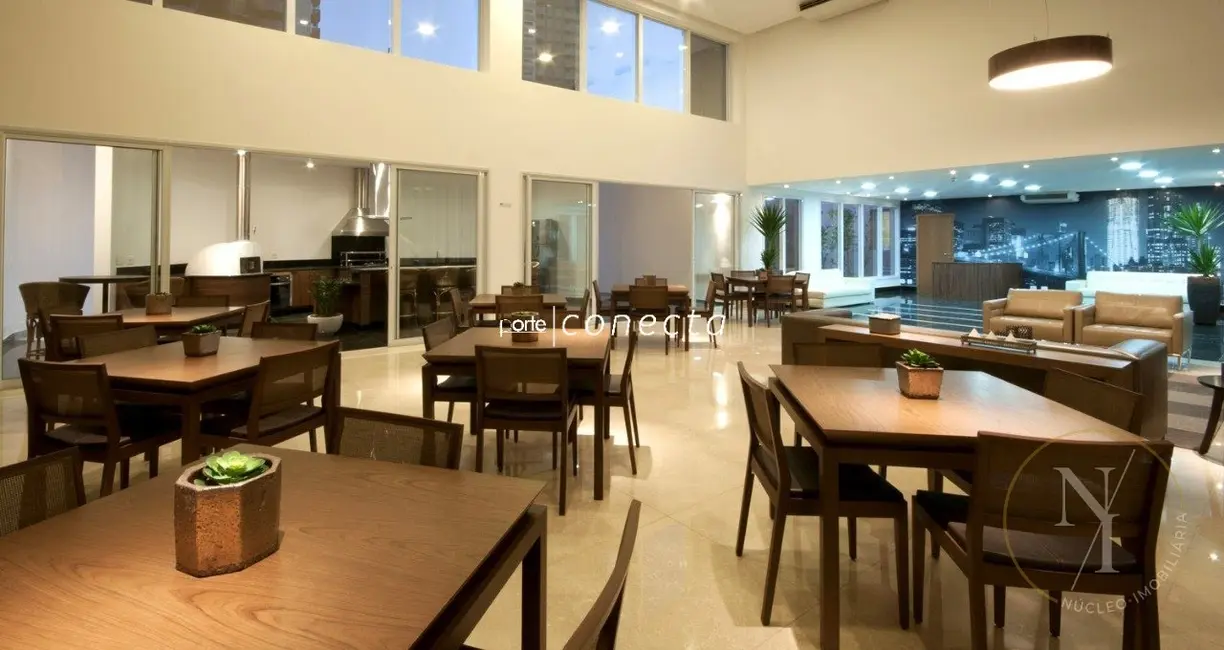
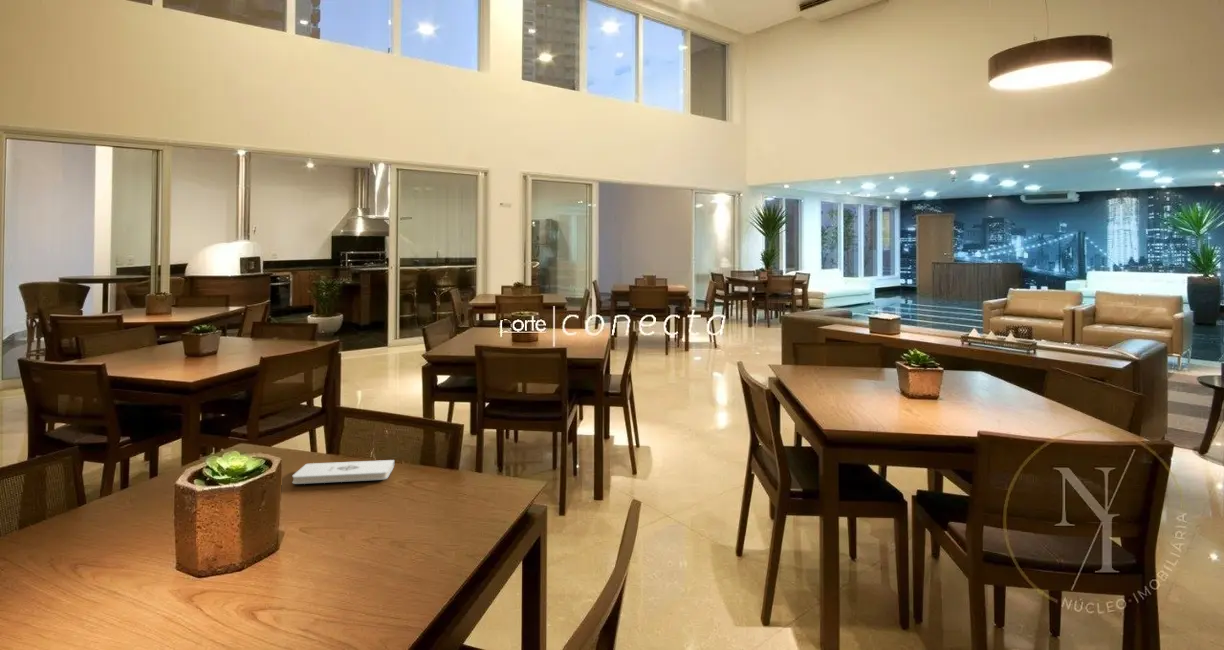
+ notepad [292,459,395,485]
